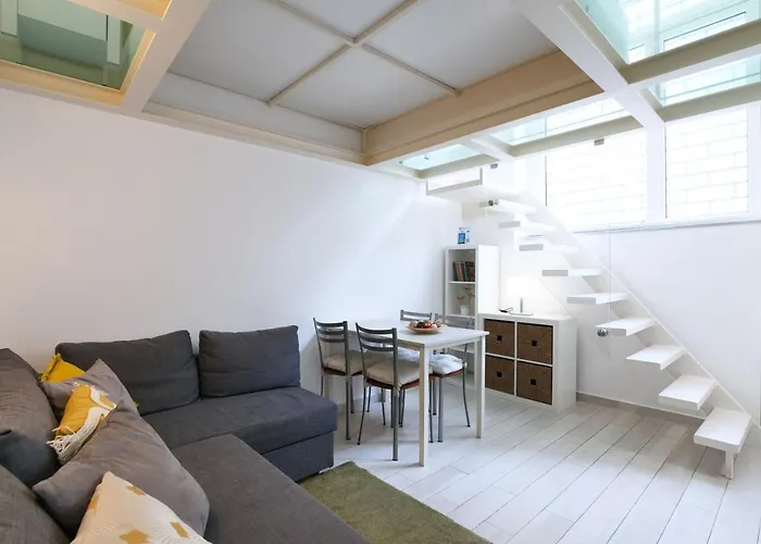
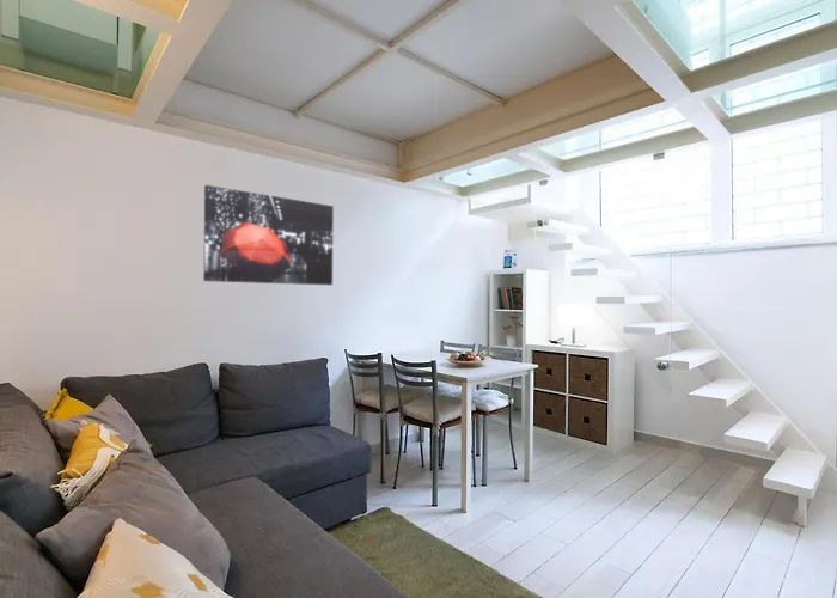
+ wall art [202,184,335,286]
